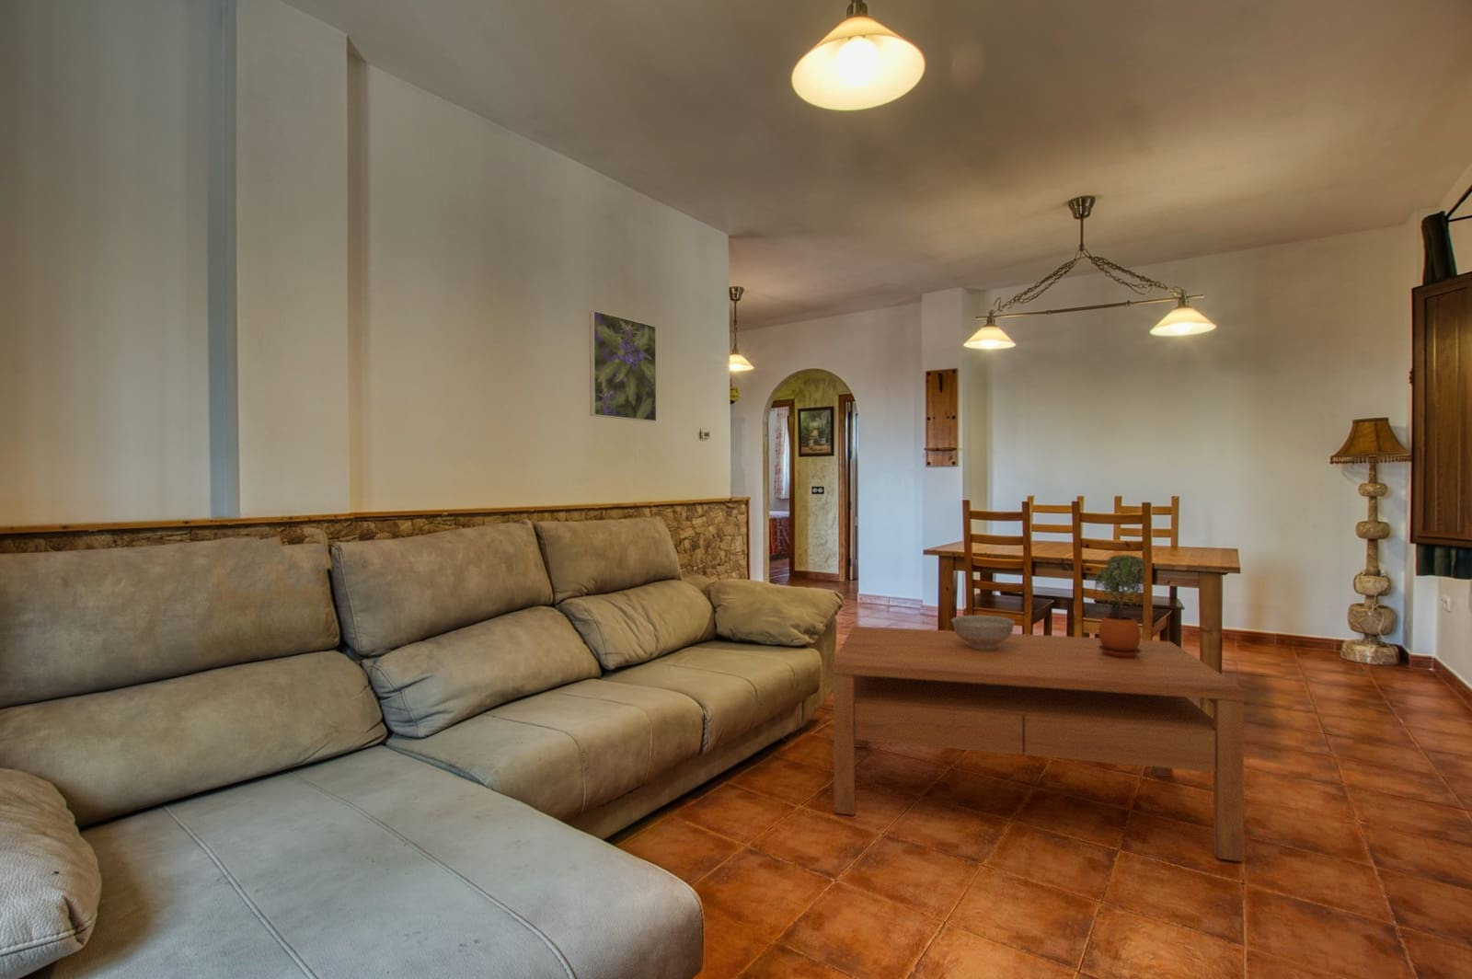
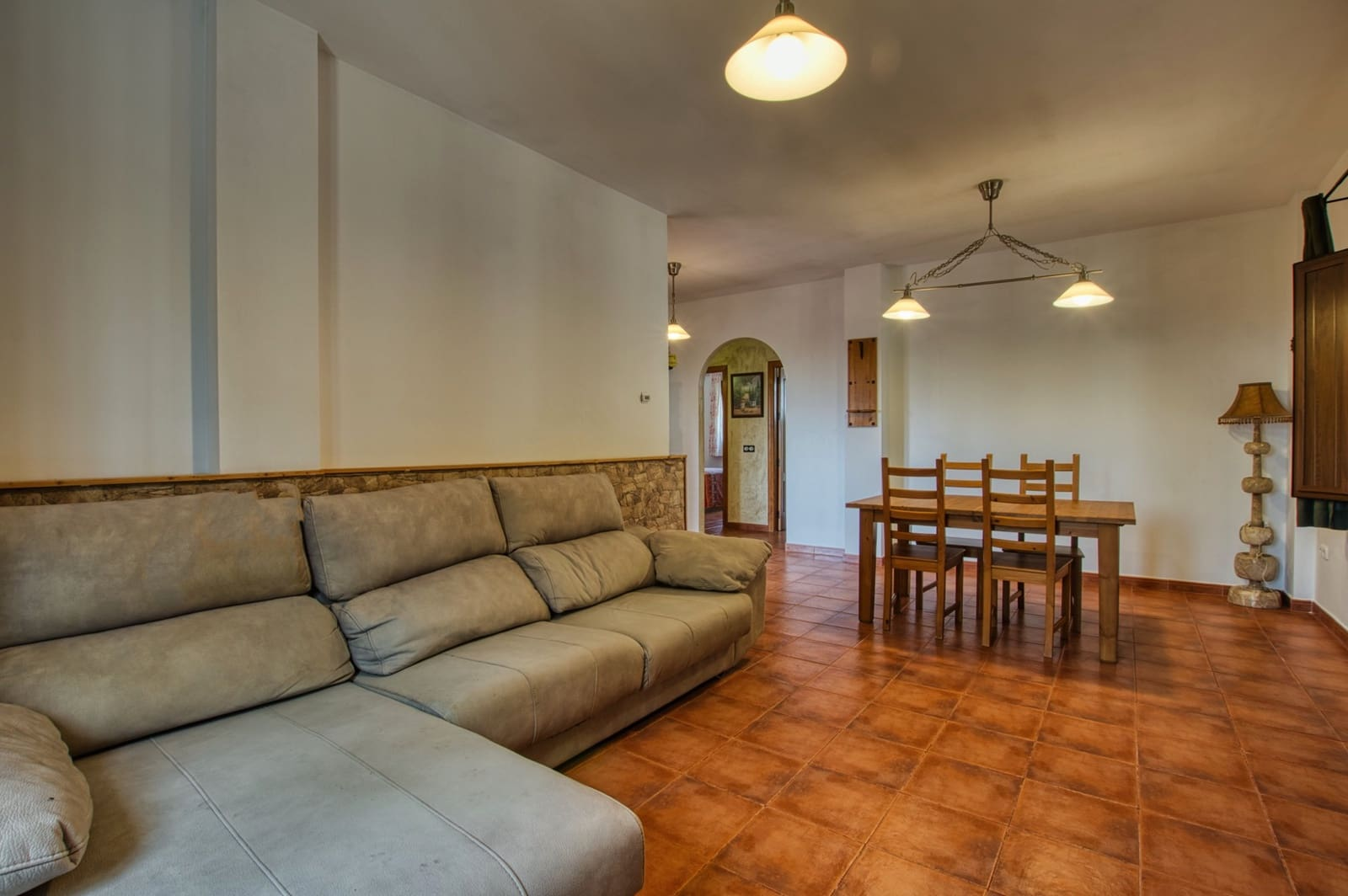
- coffee table [832,625,1247,863]
- decorative bowl [950,615,1016,650]
- potted plant [1092,554,1148,658]
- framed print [589,309,657,423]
